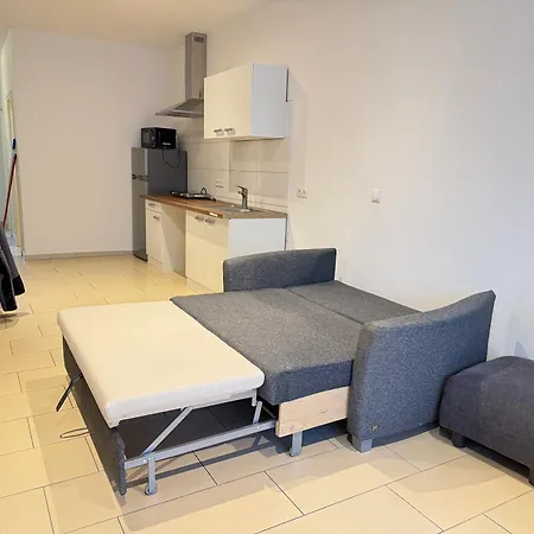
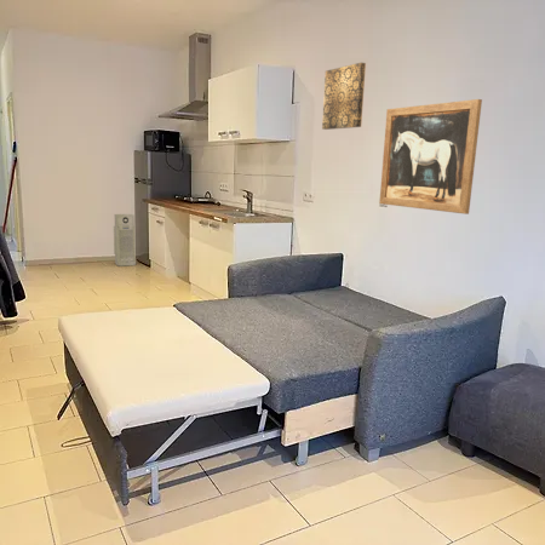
+ air purifier [113,213,137,268]
+ wall art [378,98,483,216]
+ wall art [321,62,367,131]
